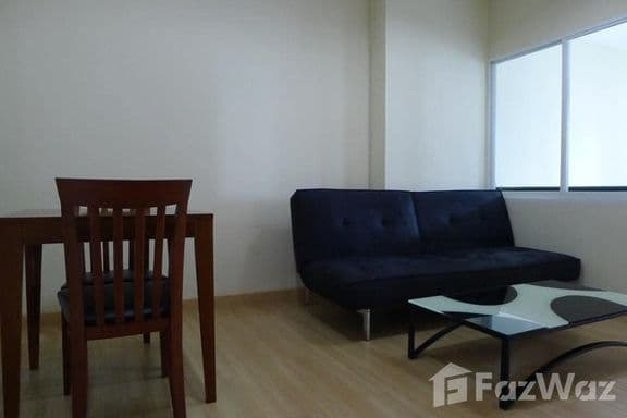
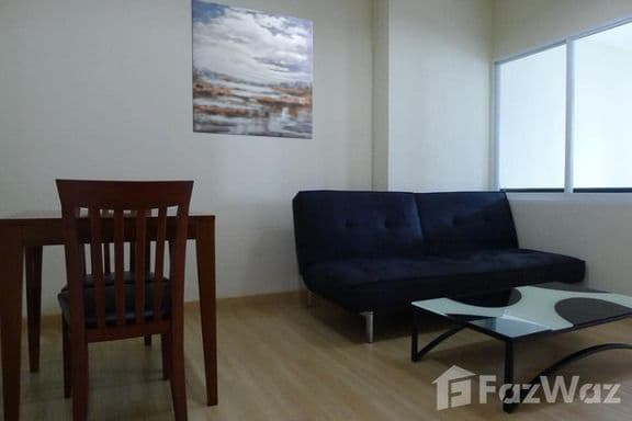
+ wall art [190,0,314,140]
